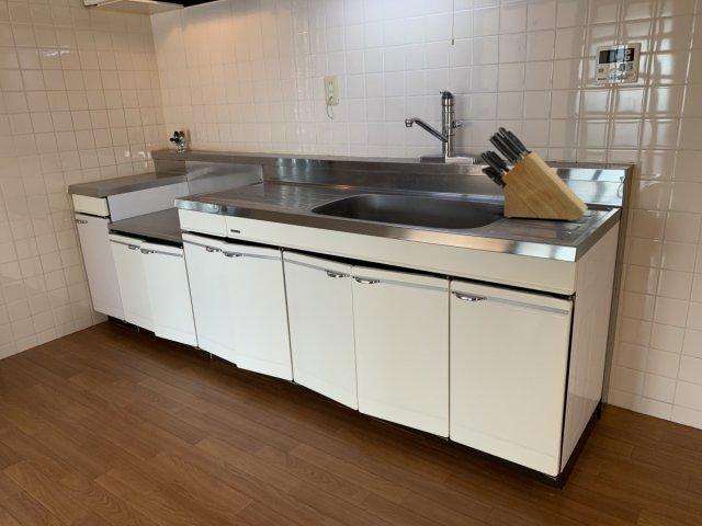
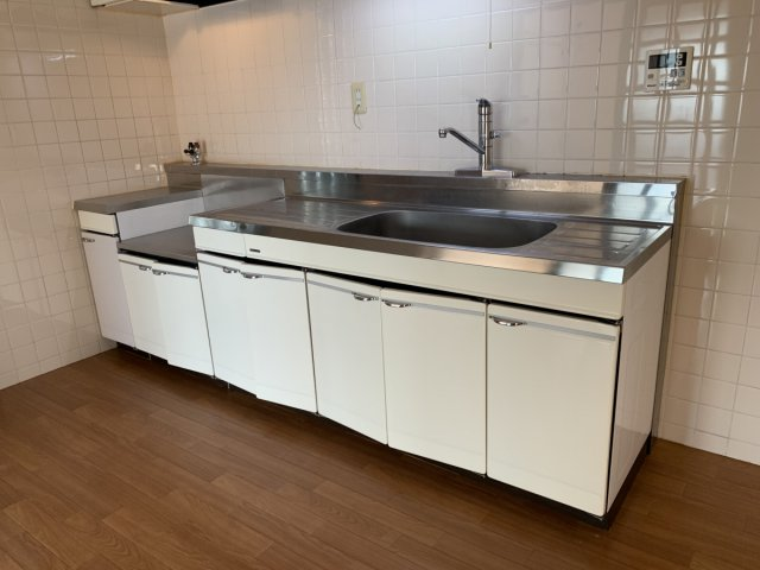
- knife block [479,125,589,221]
